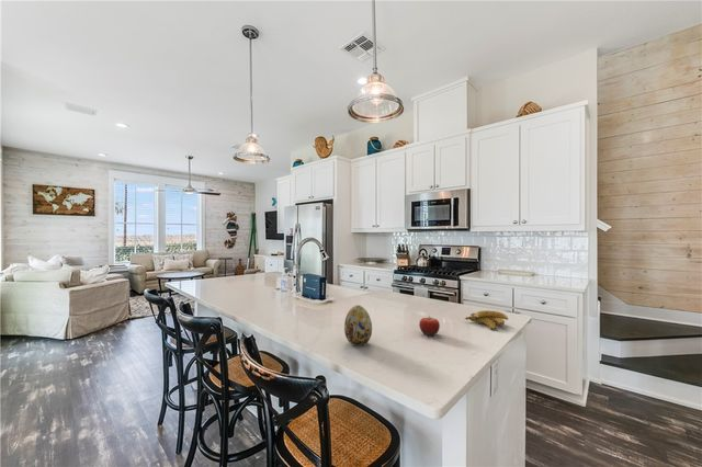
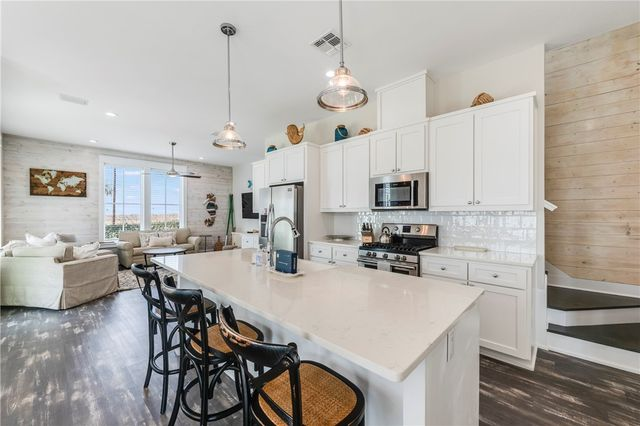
- fruit [418,315,441,337]
- decorative egg [343,304,373,346]
- banana [464,309,509,331]
